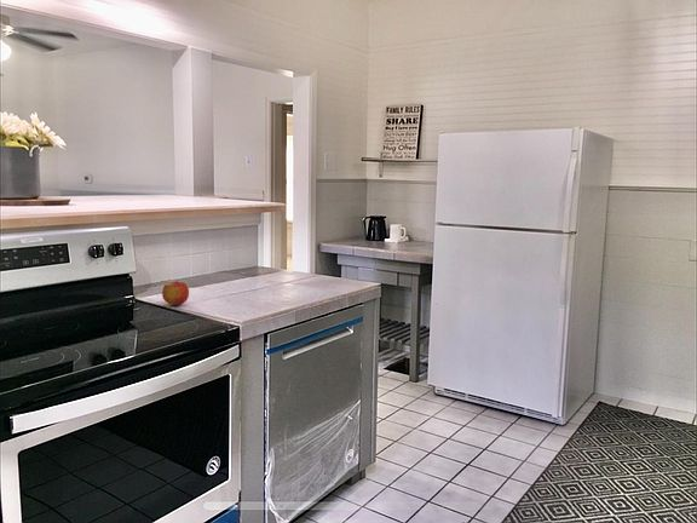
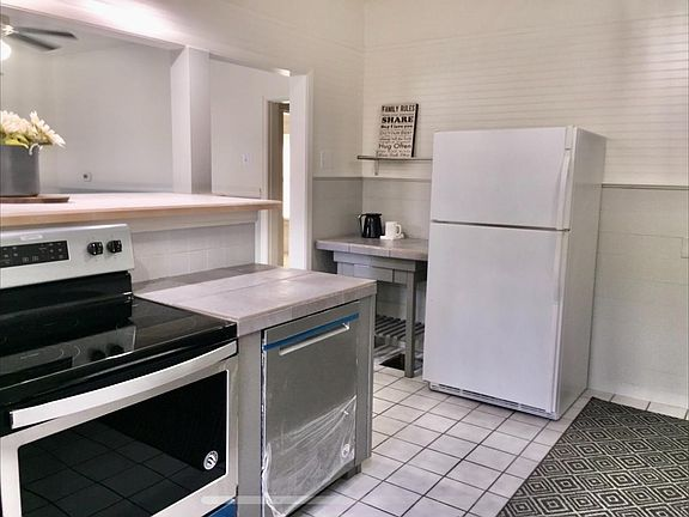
- apple [161,280,190,306]
